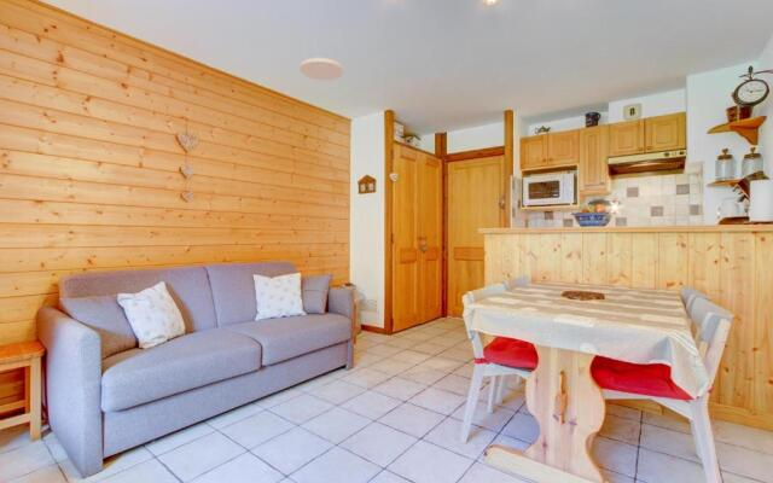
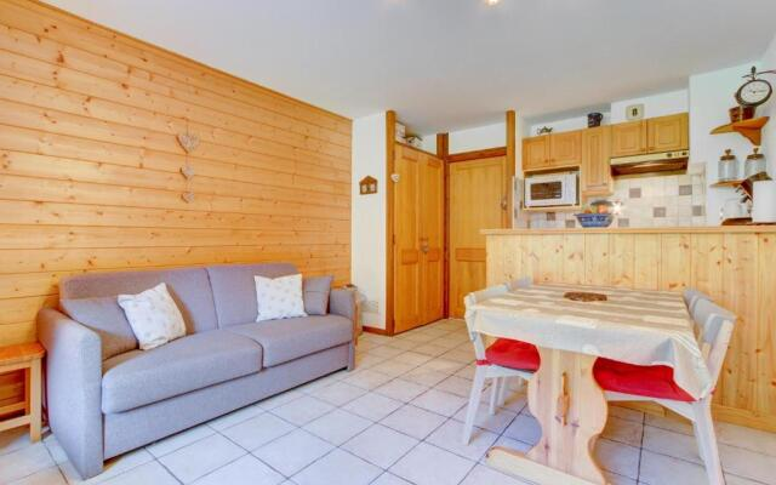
- ceiling light [298,57,344,81]
